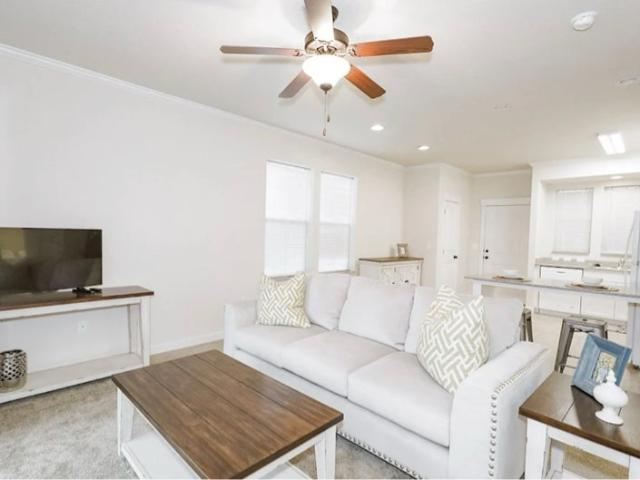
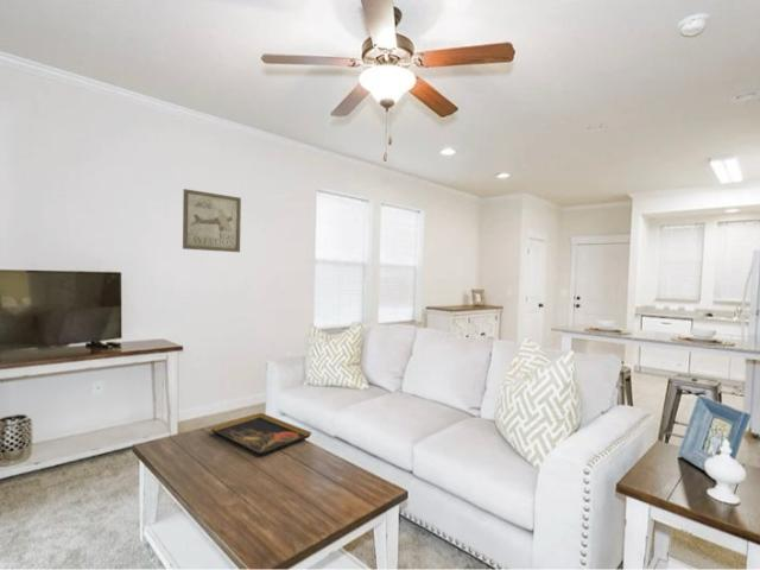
+ decorative tray [209,412,312,457]
+ wall art [182,188,242,253]
